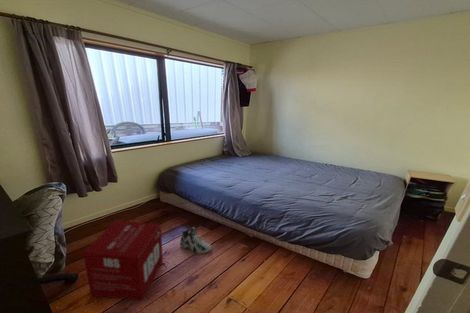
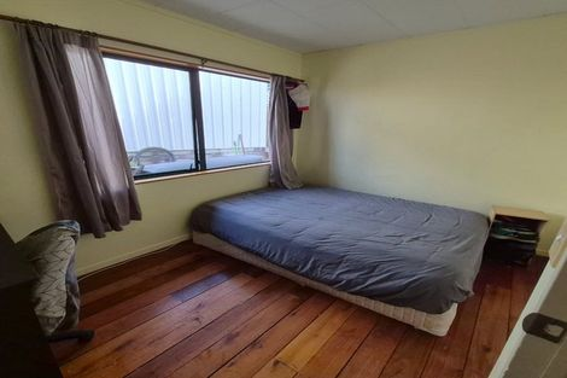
- sneaker [179,226,212,255]
- product box [82,219,164,301]
